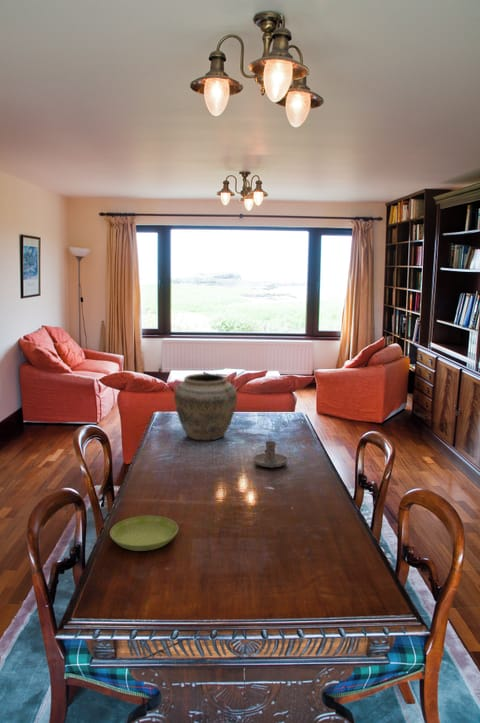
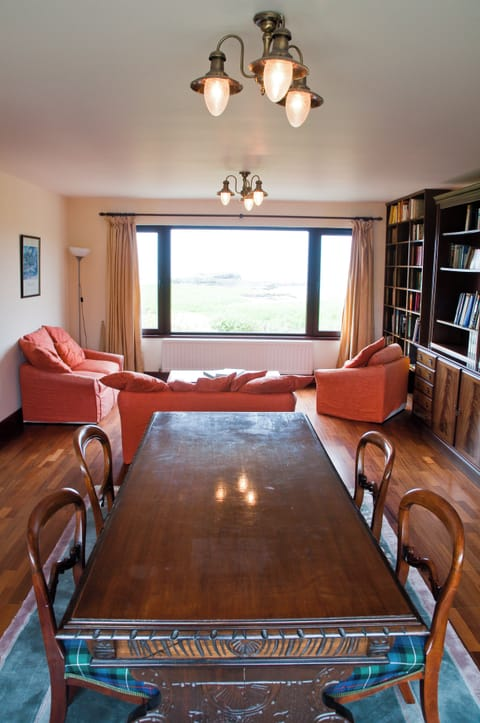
- vase [173,373,238,442]
- saucer [109,515,179,552]
- candle holder [252,440,289,469]
